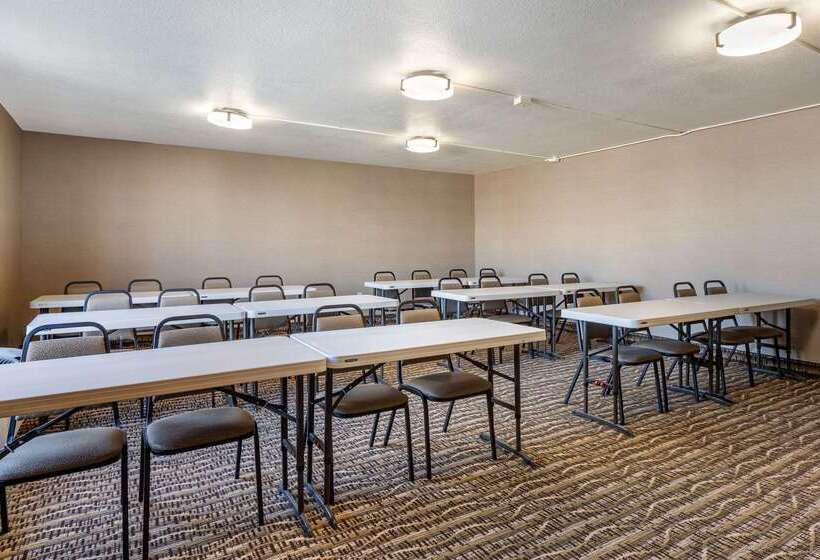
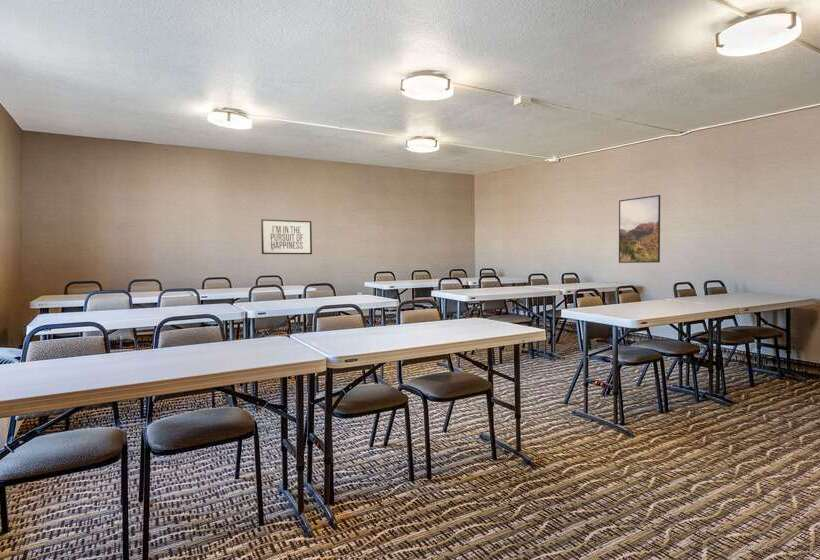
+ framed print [618,194,661,264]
+ mirror [260,218,313,255]
